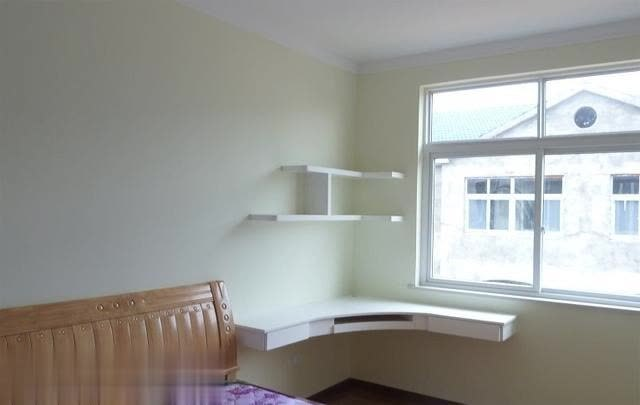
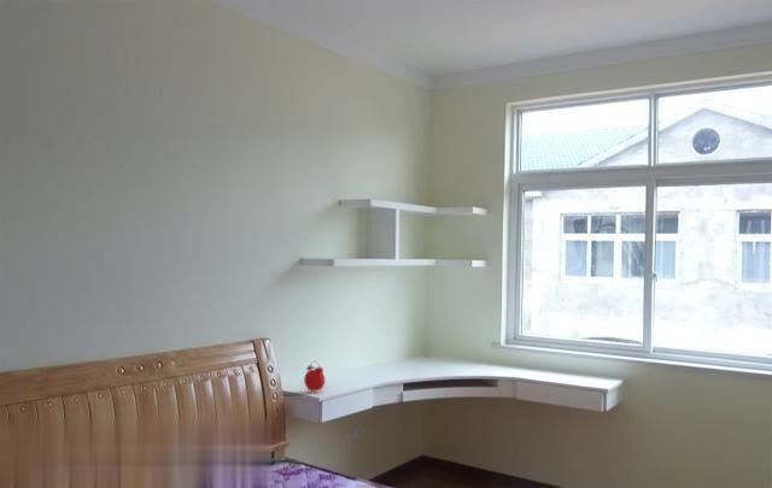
+ alarm clock [303,360,326,394]
